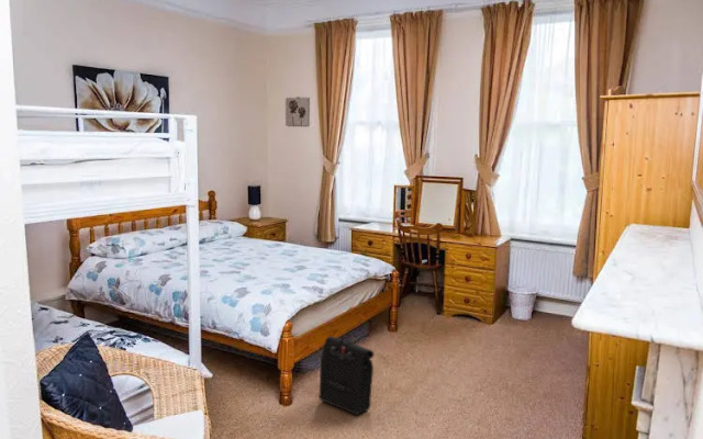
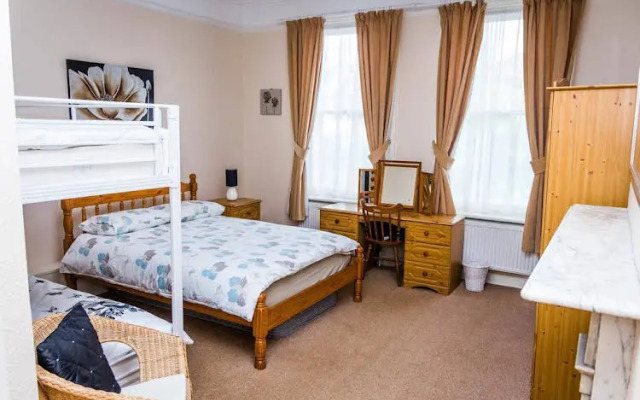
- backpack [319,335,375,416]
